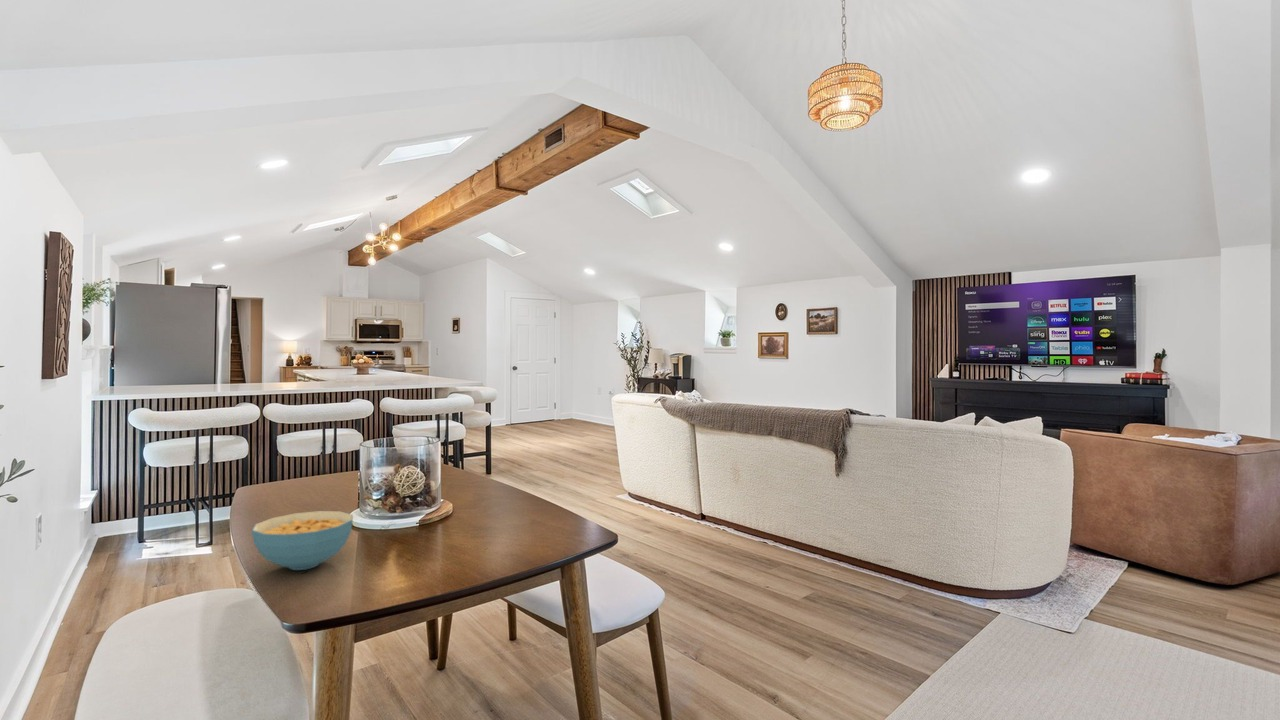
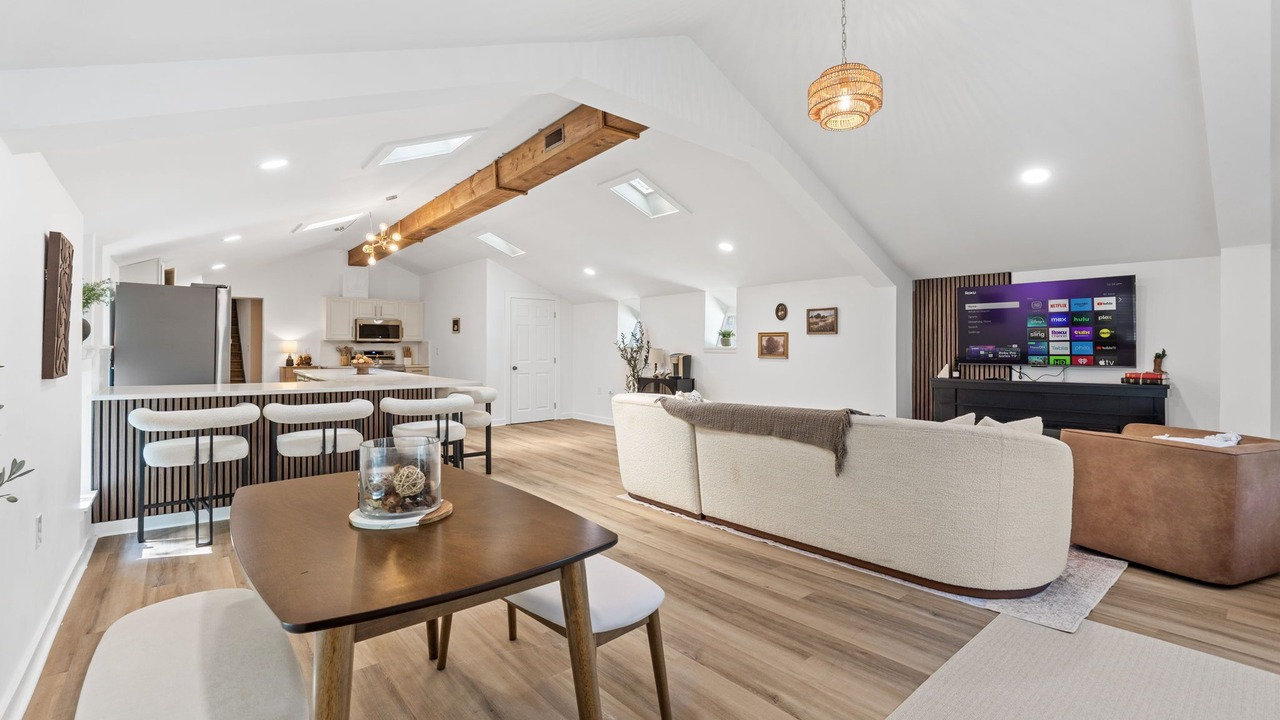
- cereal bowl [251,510,354,571]
